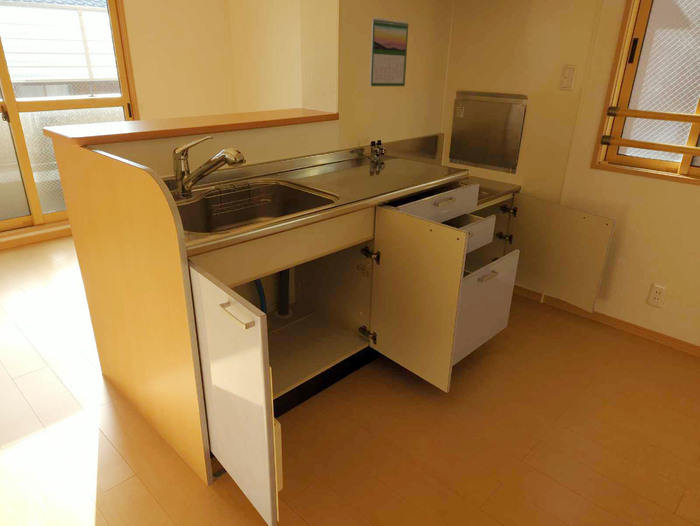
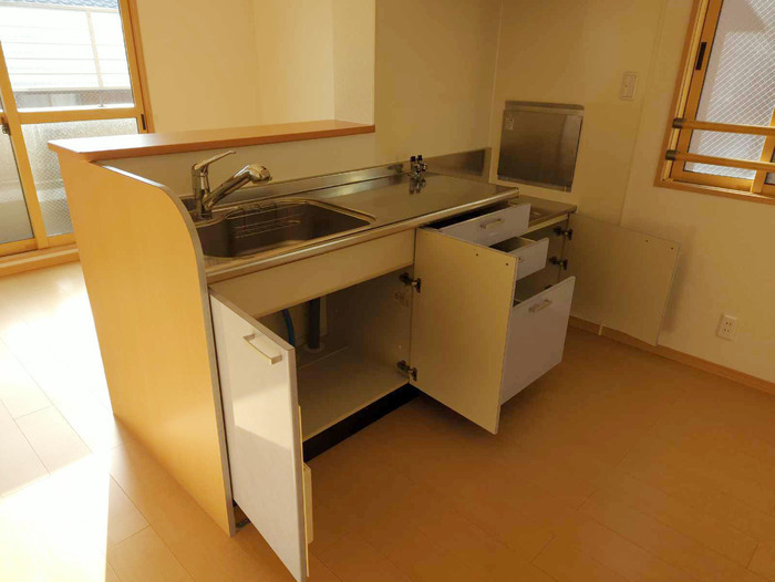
- calendar [369,16,409,87]
